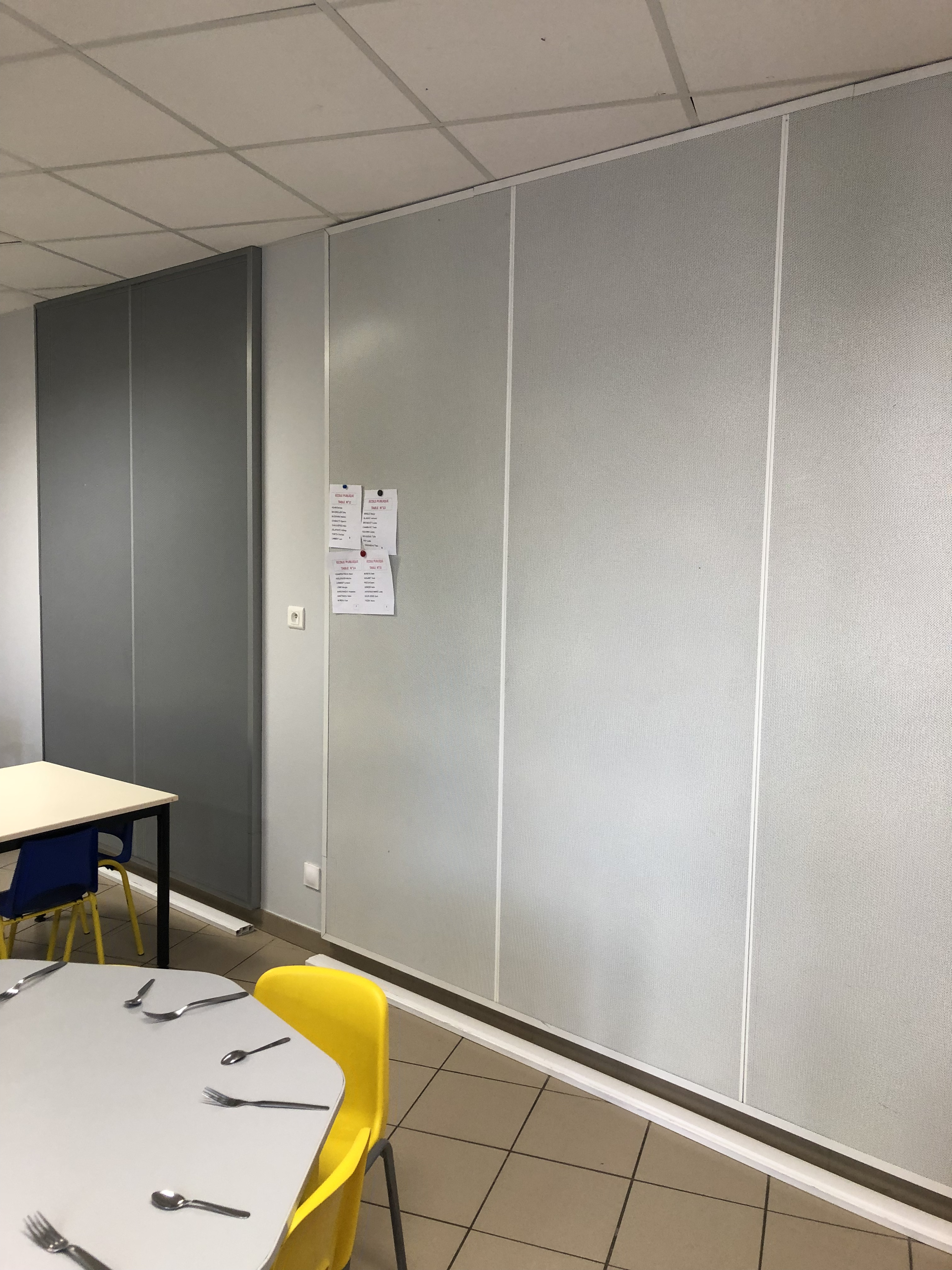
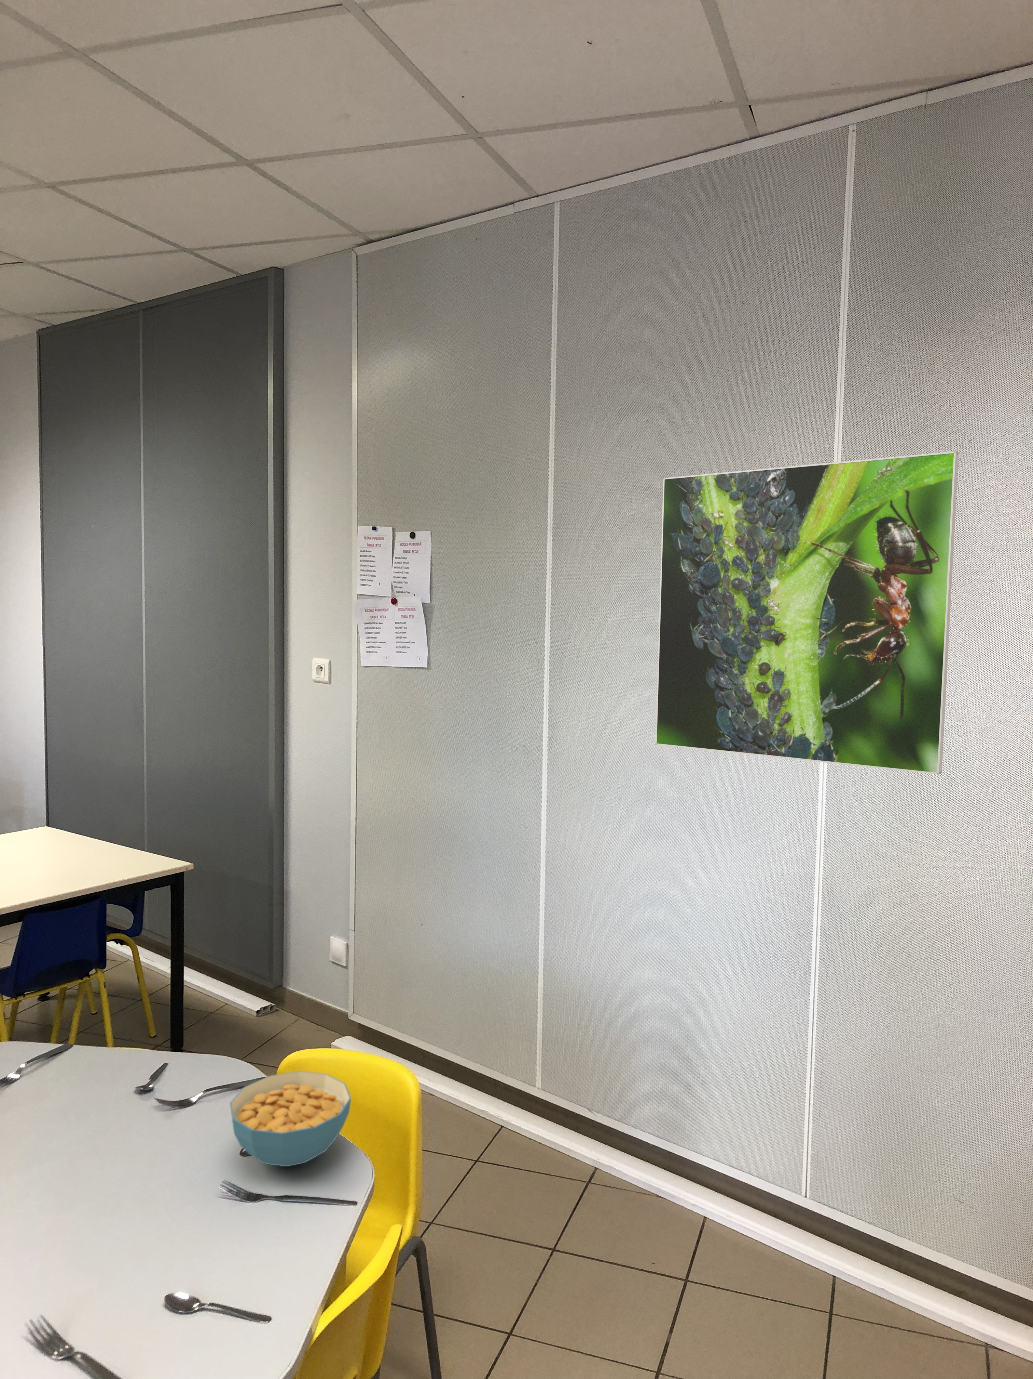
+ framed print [655,451,959,774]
+ cereal bowl [230,1071,352,1167]
